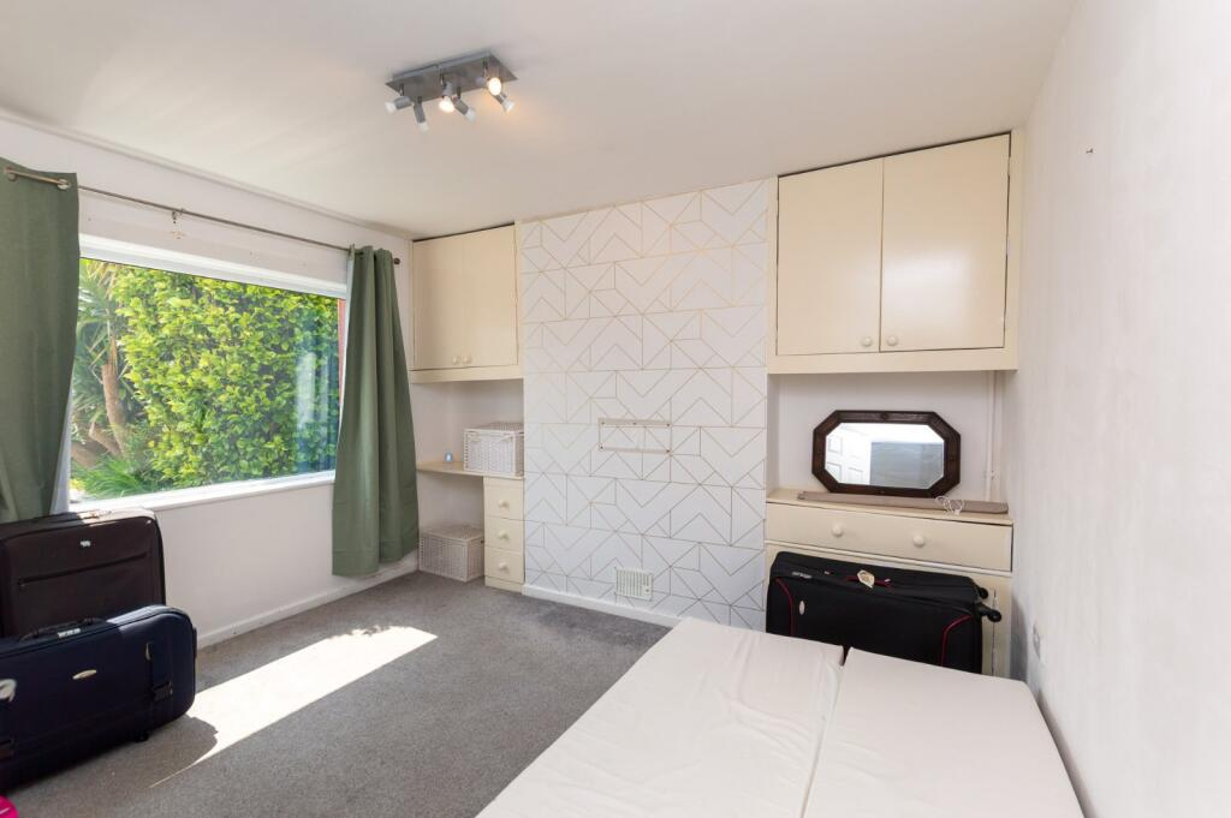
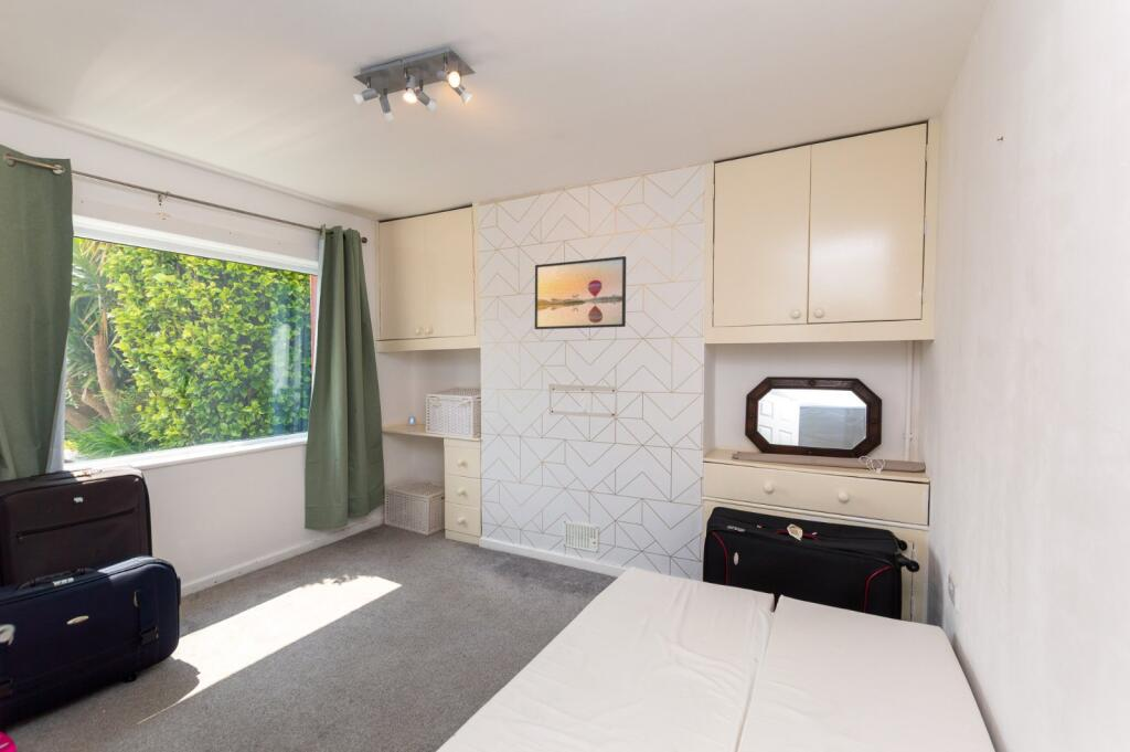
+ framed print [534,255,627,330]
